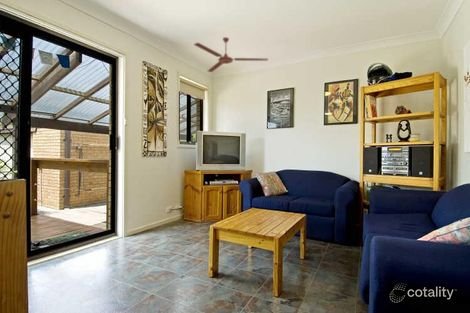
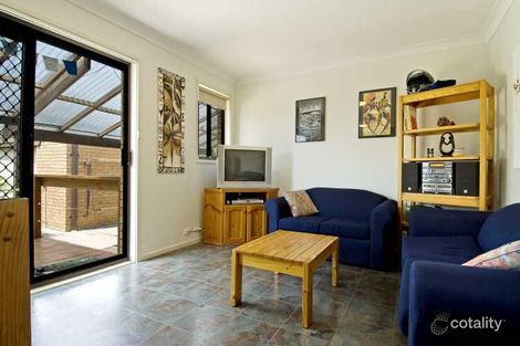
- ceiling fan [193,36,269,73]
